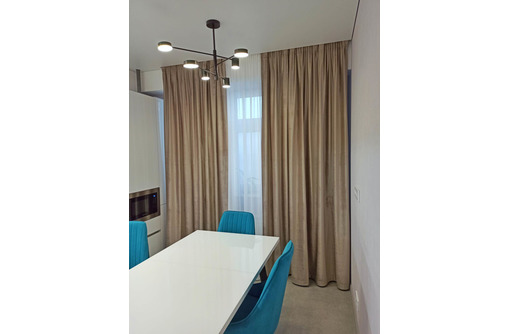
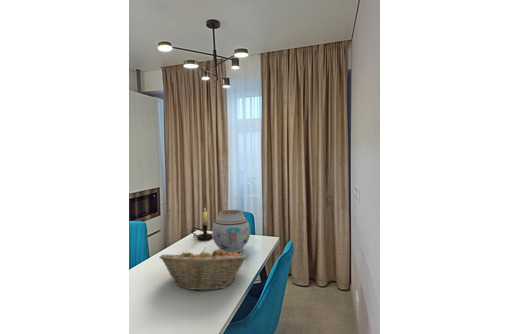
+ fruit basket [158,248,247,292]
+ candle holder [190,207,213,241]
+ vase [211,209,251,254]
